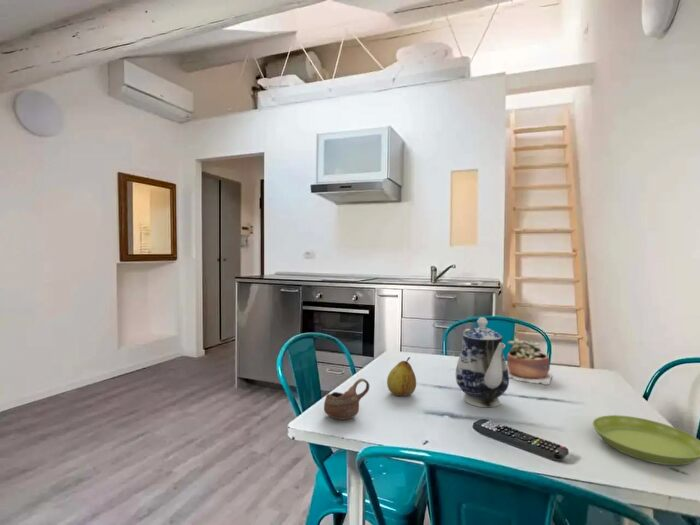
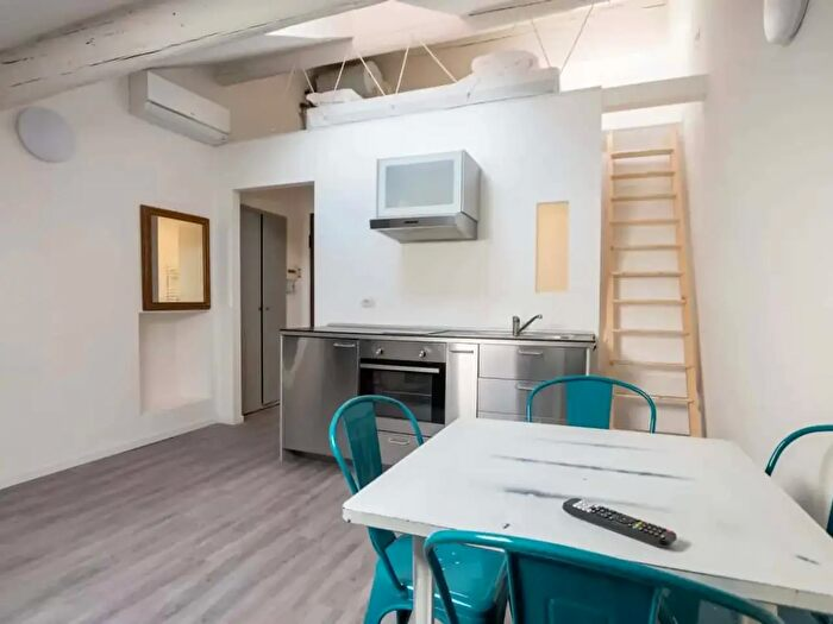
- cup [323,378,370,421]
- teapot [455,316,510,408]
- succulent plant [506,337,553,386]
- fruit [386,356,417,397]
- saucer [592,414,700,466]
